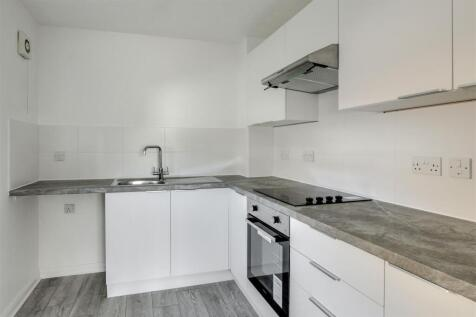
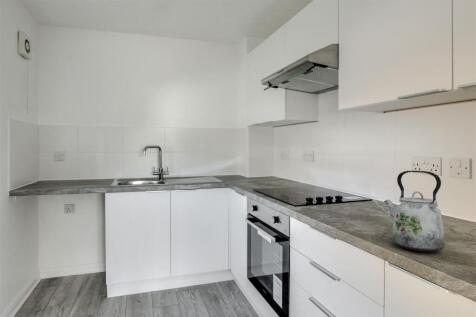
+ kettle [383,170,446,253]
